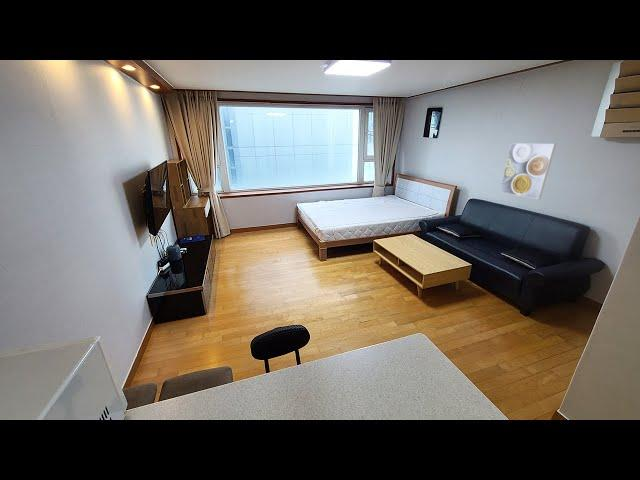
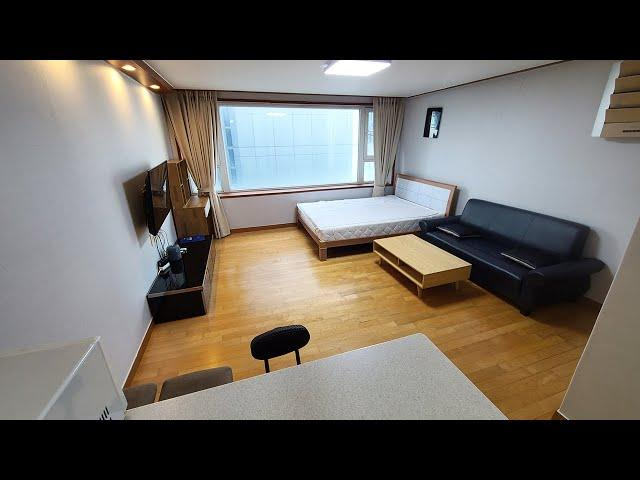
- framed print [499,142,557,200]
